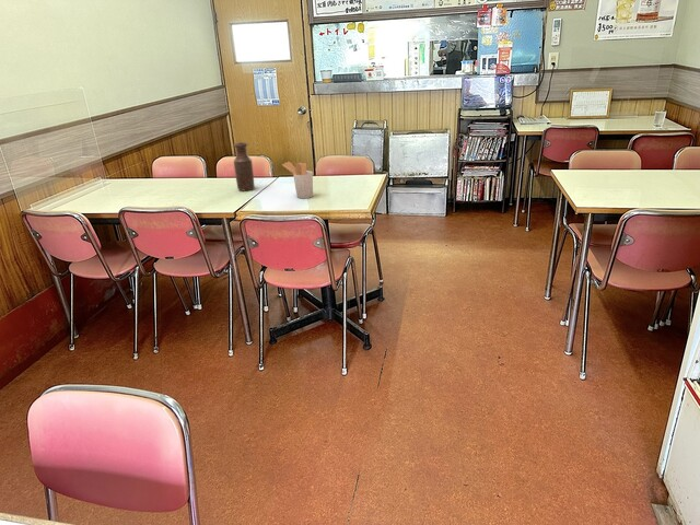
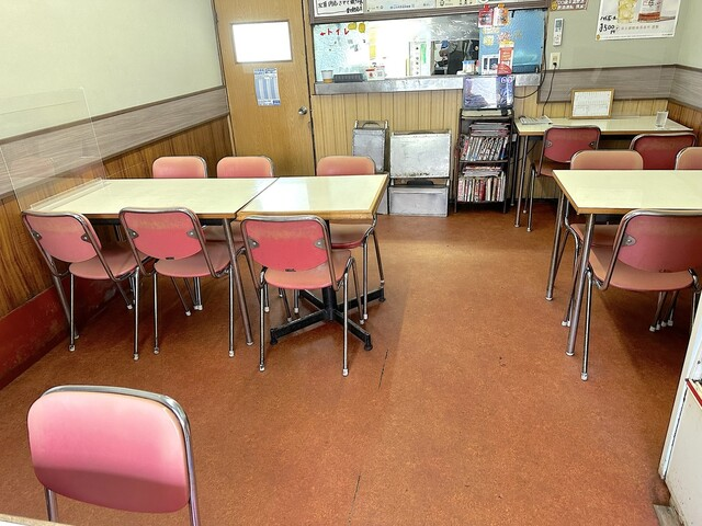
- utensil holder [281,161,314,199]
- bottle [233,141,256,191]
